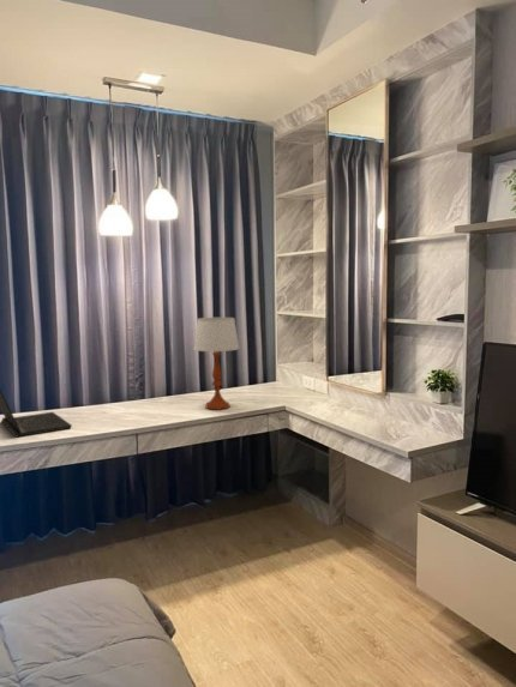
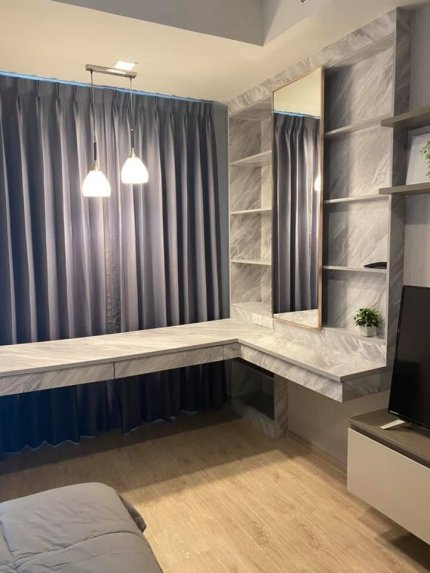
- laptop computer [0,388,73,439]
- table lamp [192,317,241,411]
